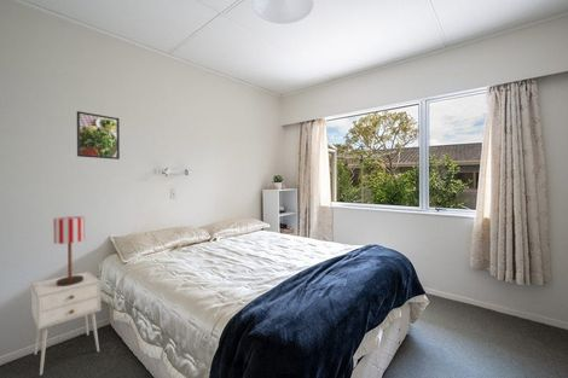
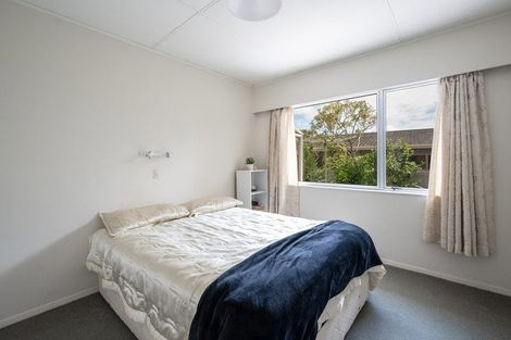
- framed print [76,110,121,161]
- nightstand [30,271,103,377]
- table lamp [52,215,86,286]
